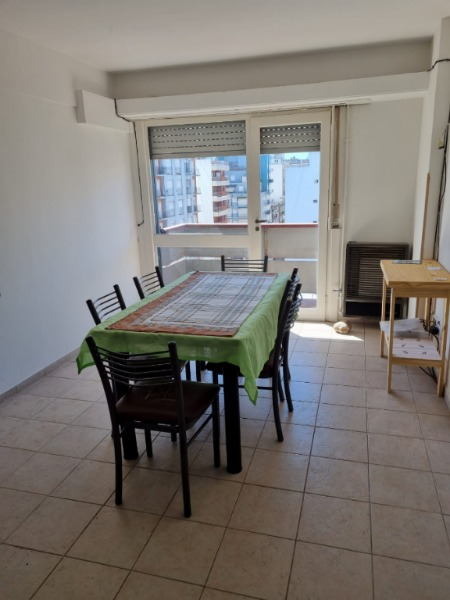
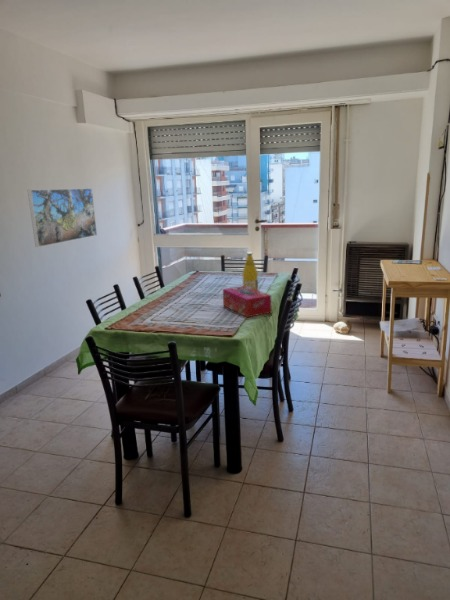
+ tissue box [222,285,272,318]
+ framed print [27,187,98,248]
+ bottle [241,251,259,291]
